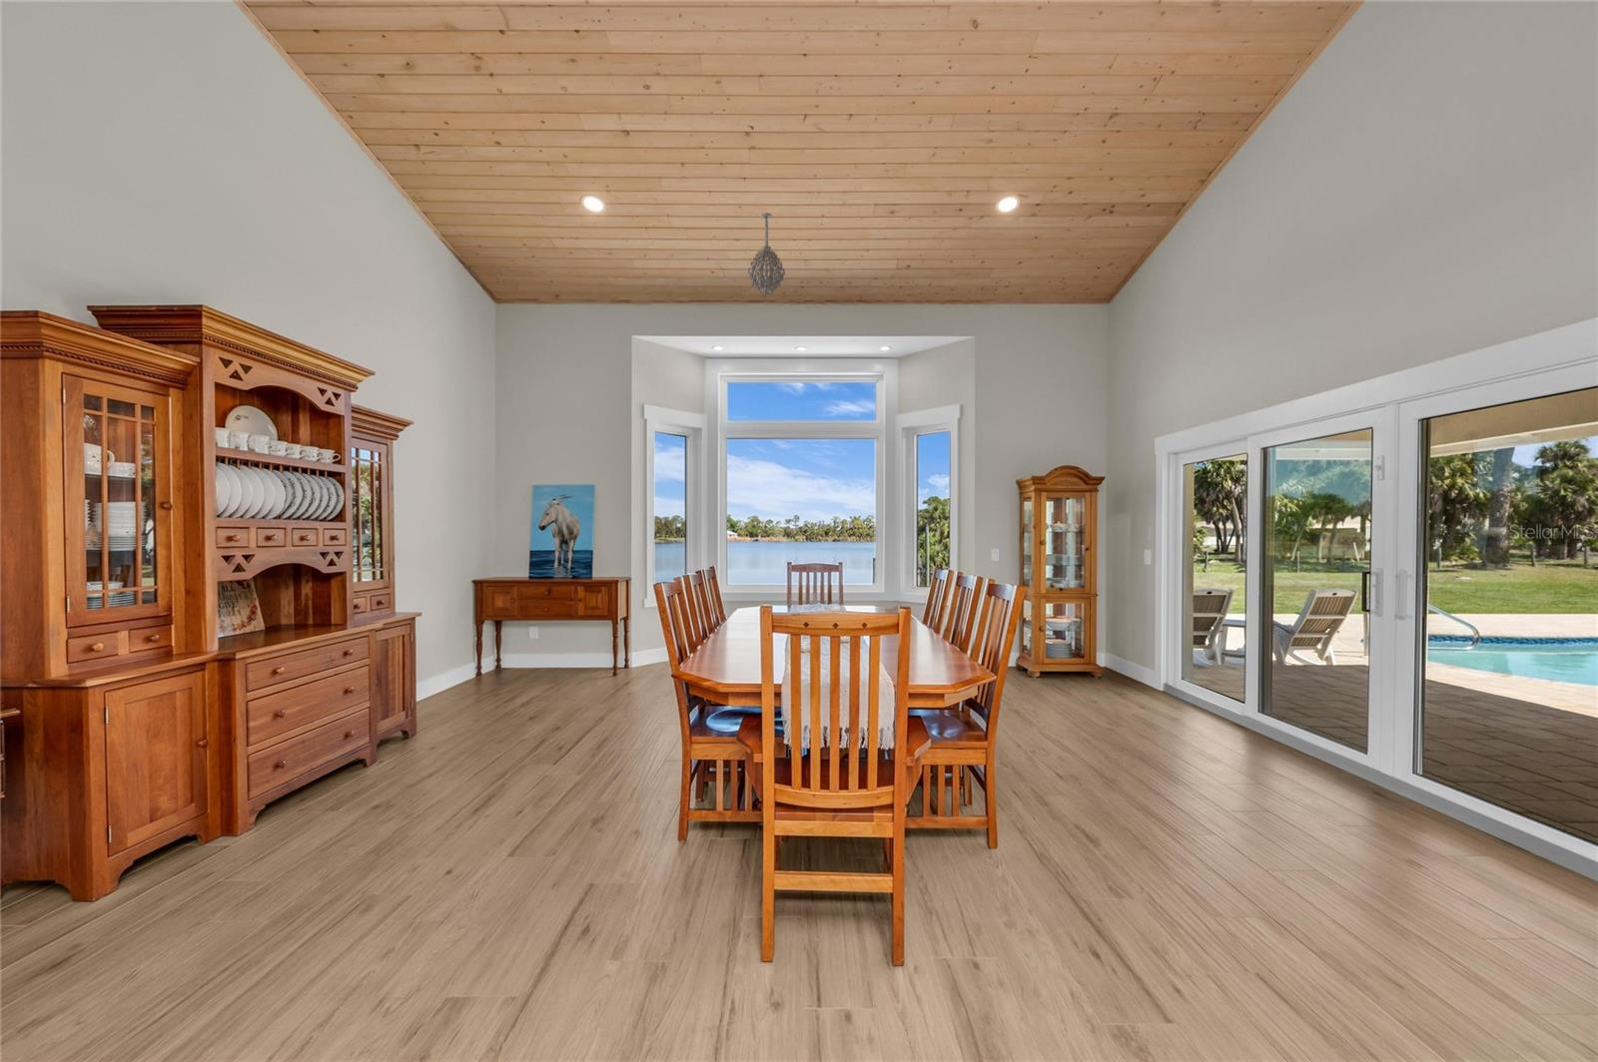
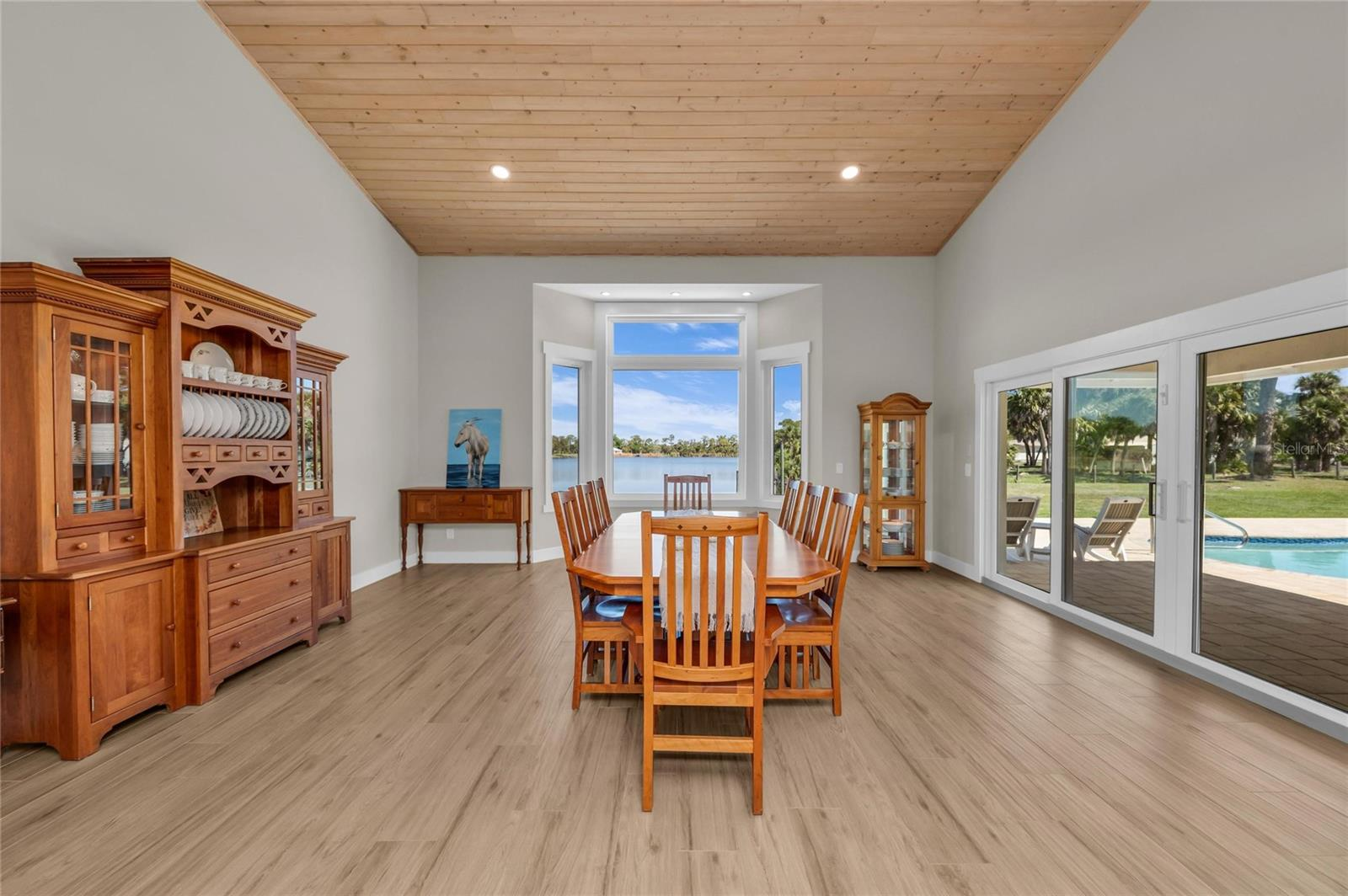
- chandelier [747,212,786,298]
